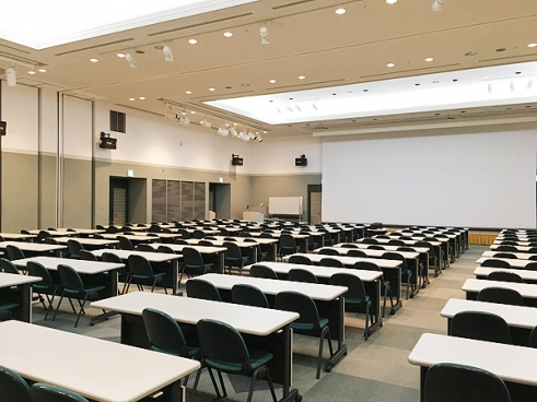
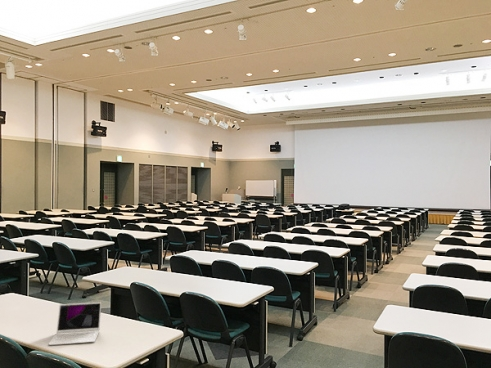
+ laptop [47,301,102,346]
